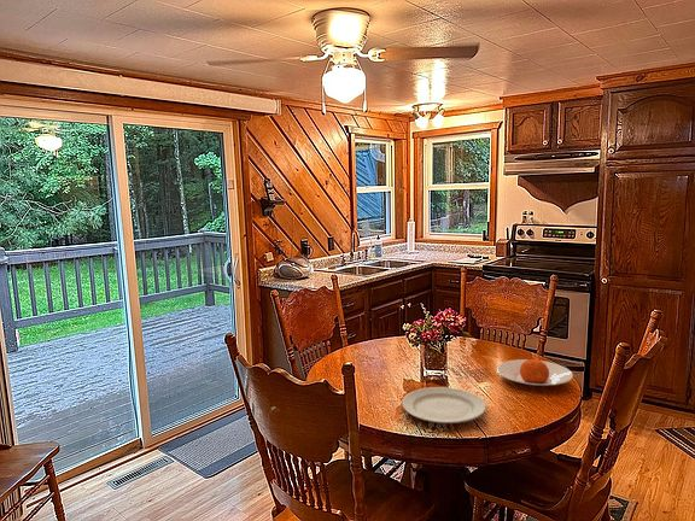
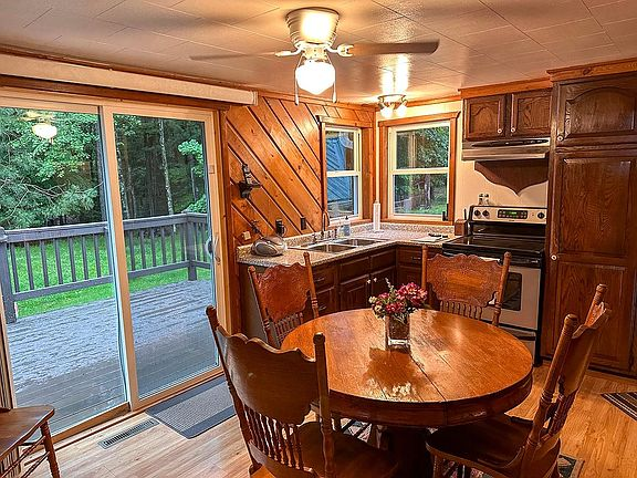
- chinaware [401,386,487,425]
- plate [496,358,574,387]
